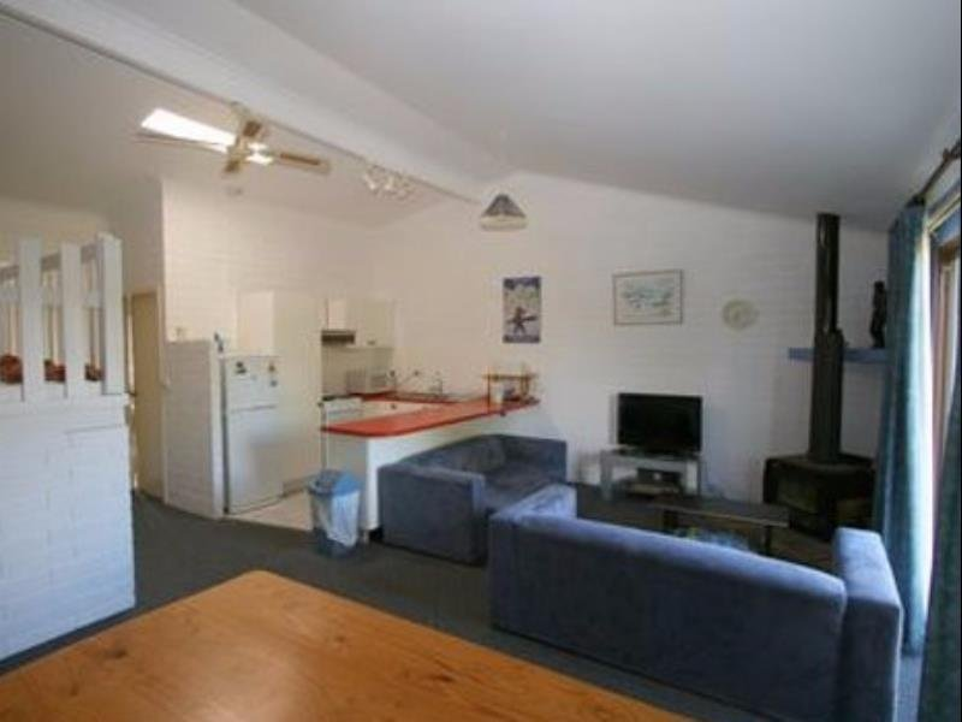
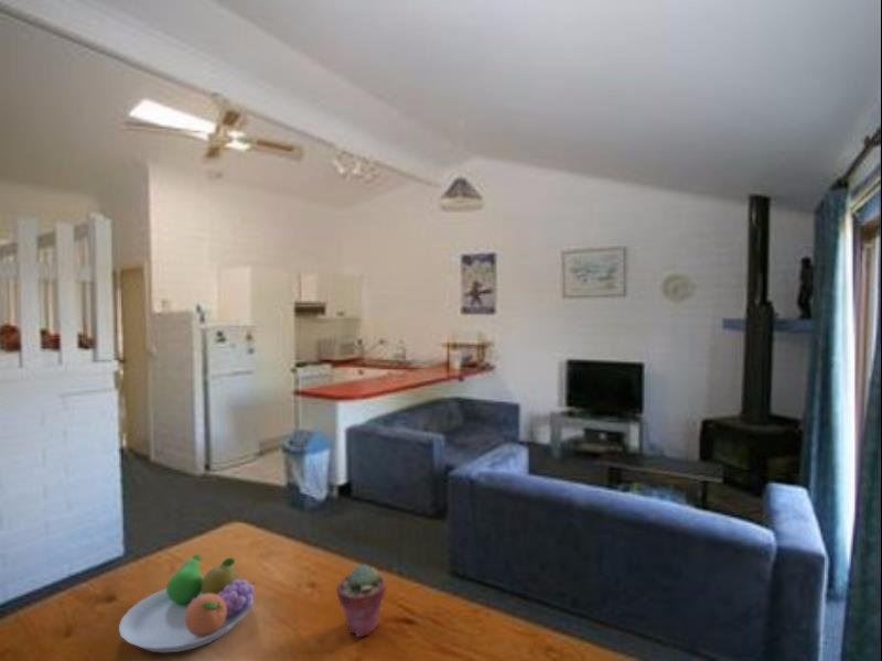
+ fruit bowl [118,553,256,653]
+ potted succulent [335,563,387,638]
